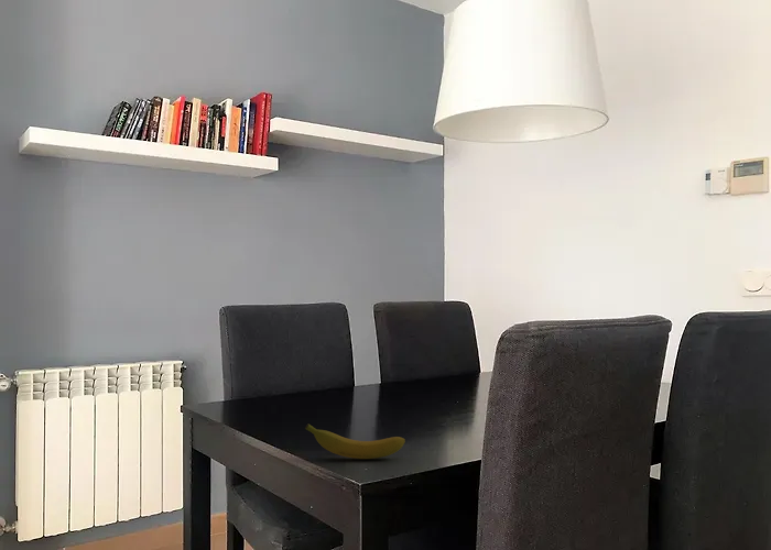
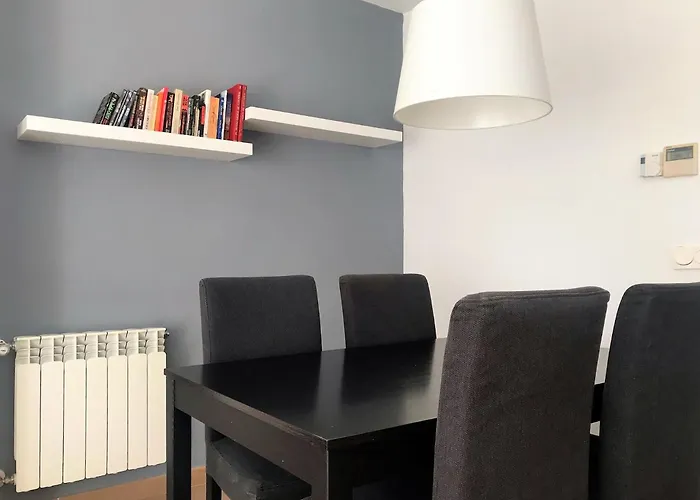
- banana [304,422,406,460]
